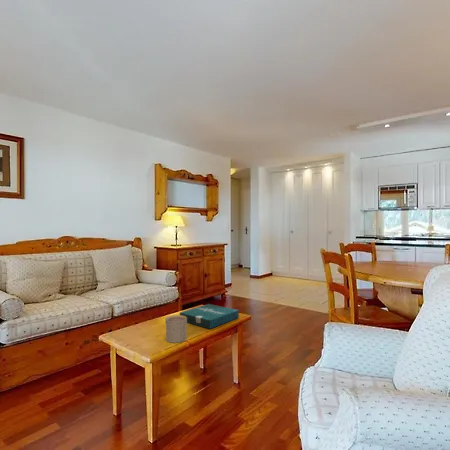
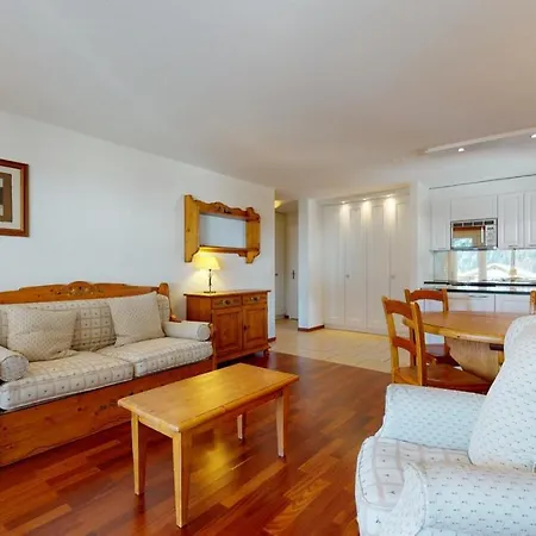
- cup [164,314,188,344]
- pizza box [179,303,240,330]
